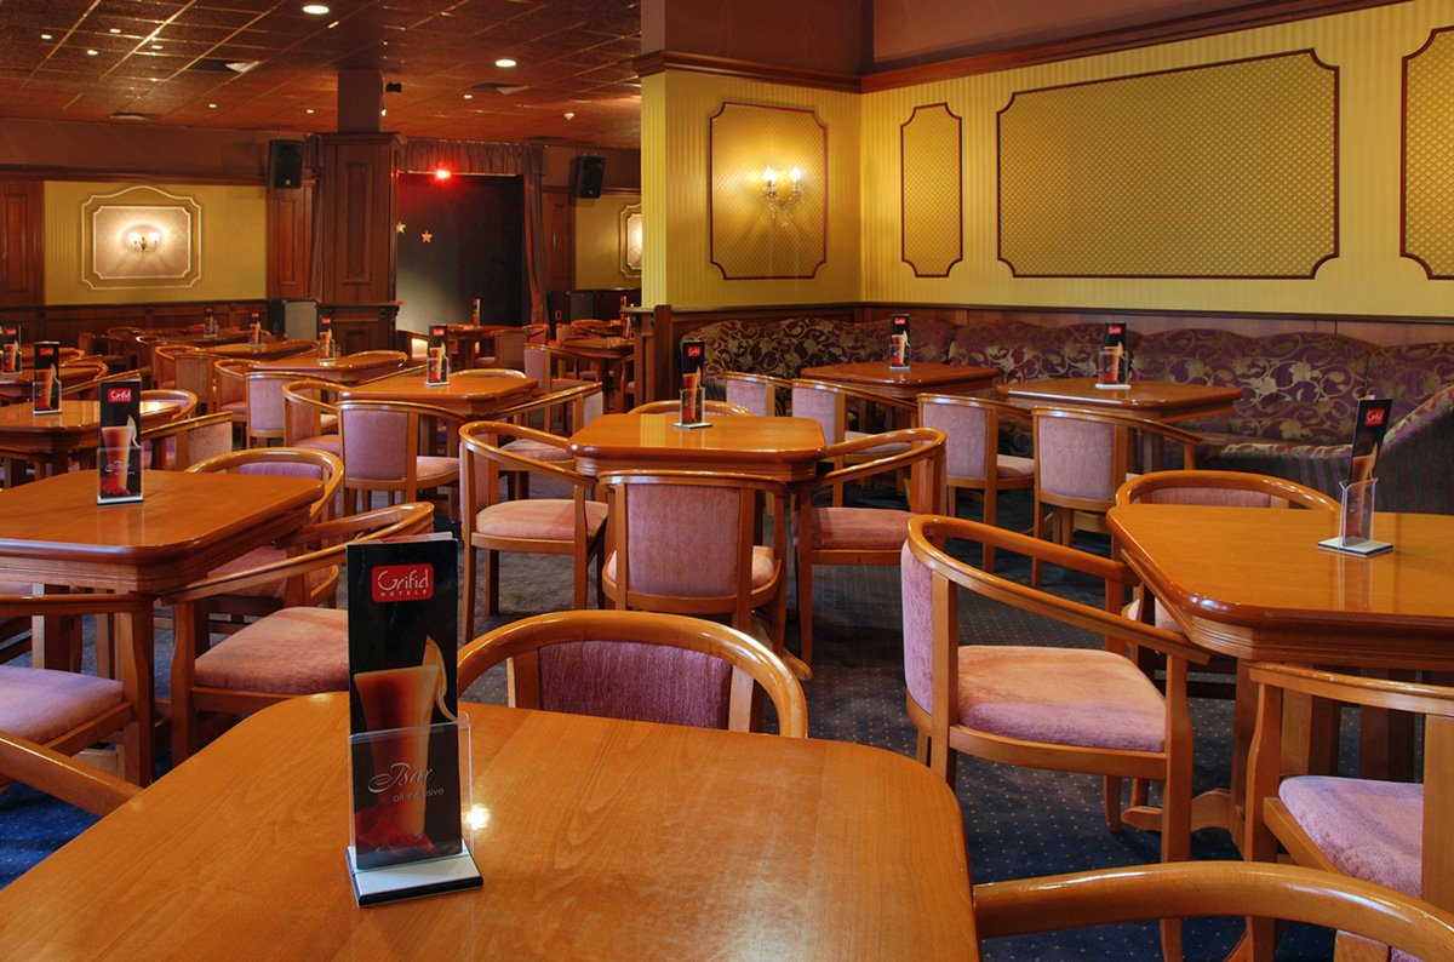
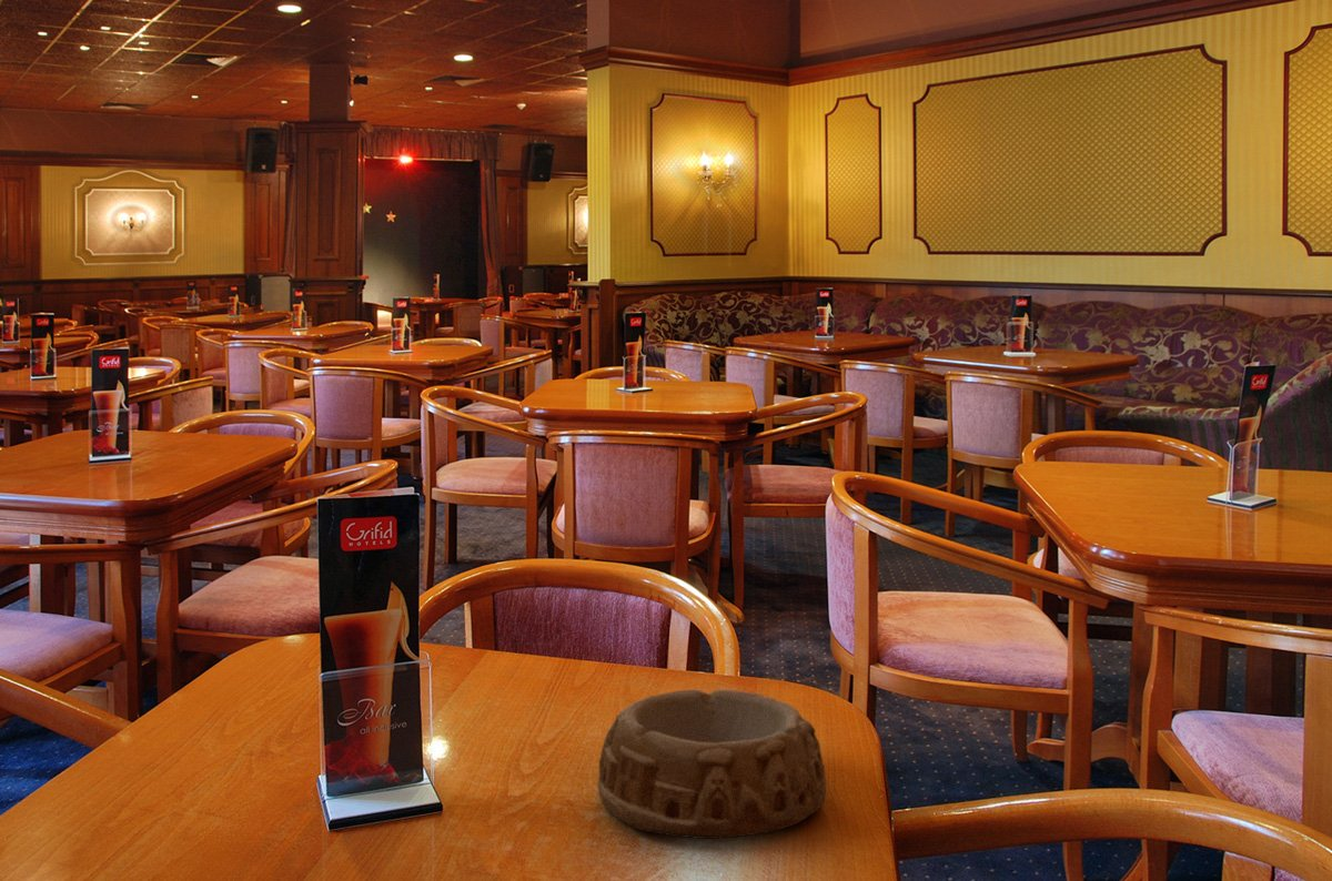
+ ashtray [597,689,827,840]
